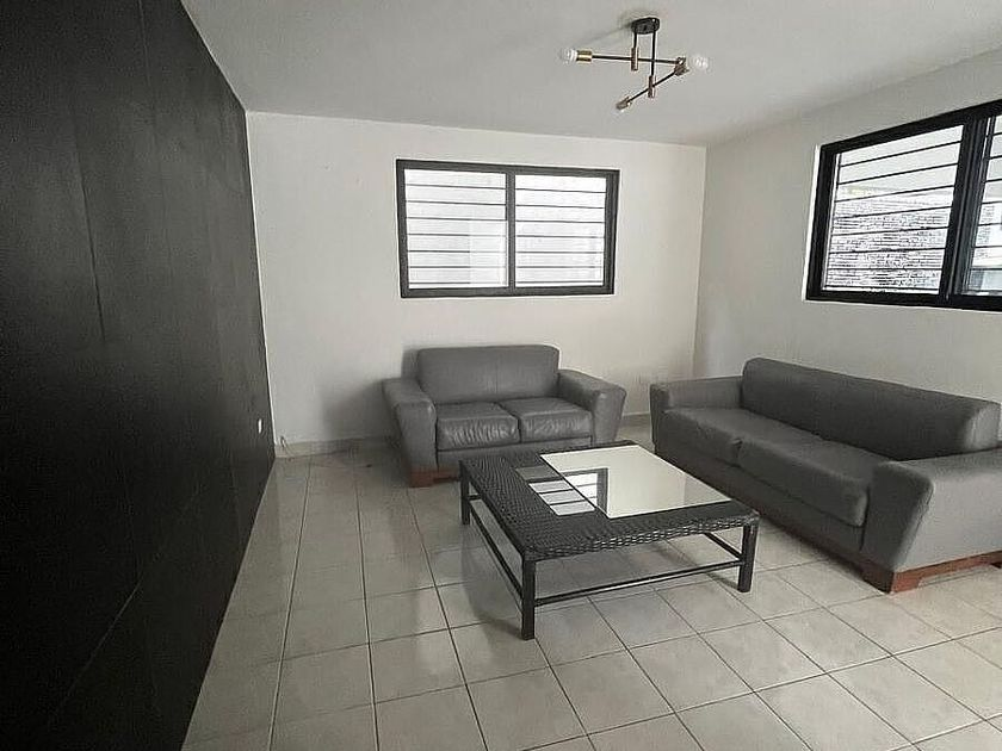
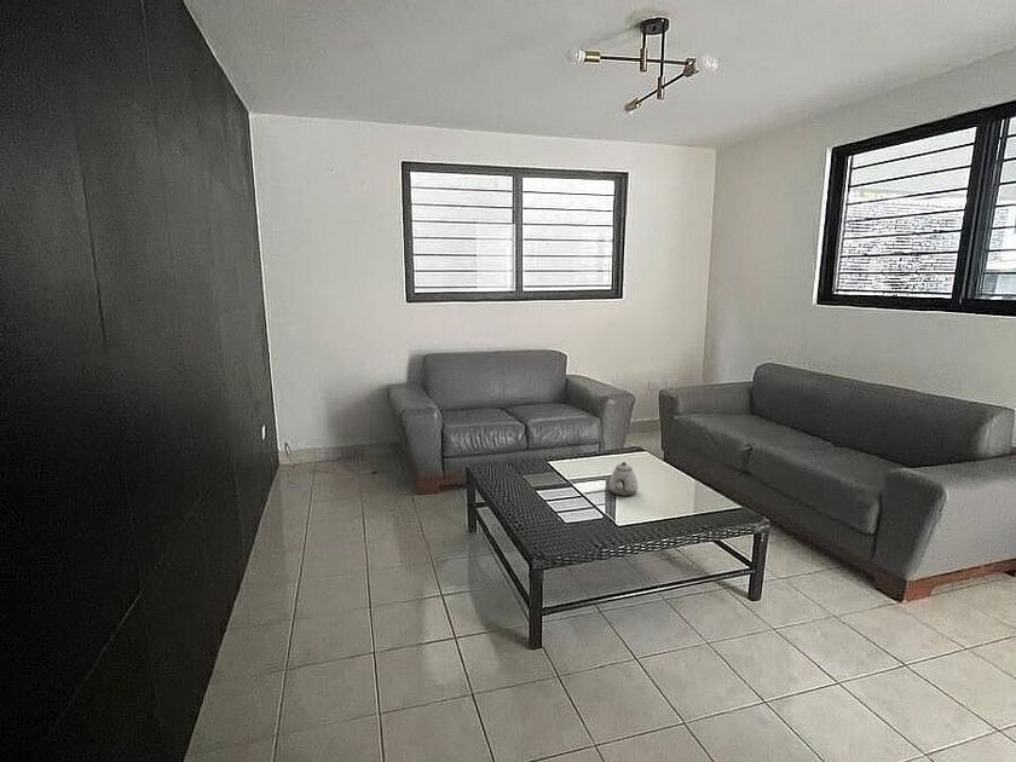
+ teapot [607,461,639,497]
